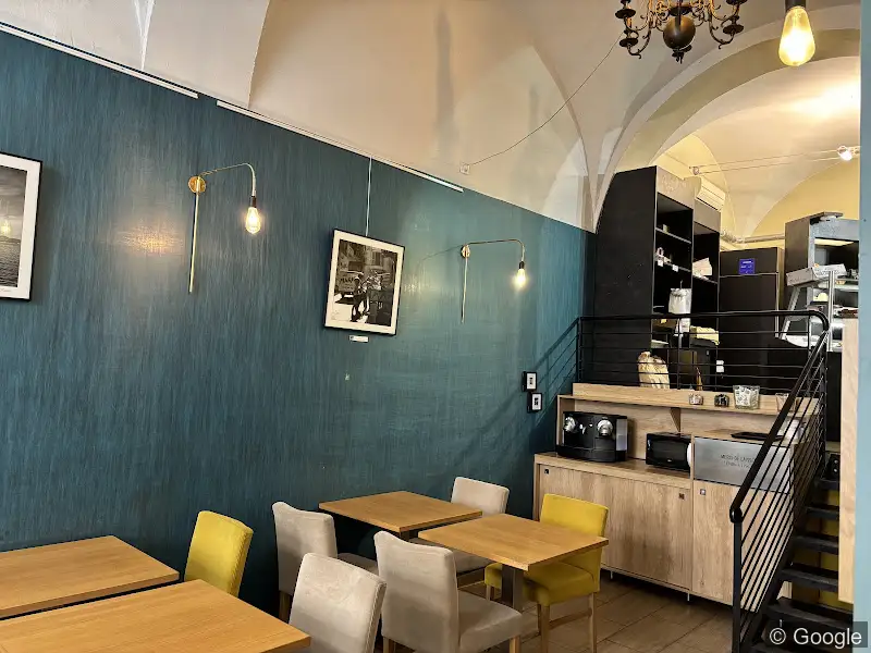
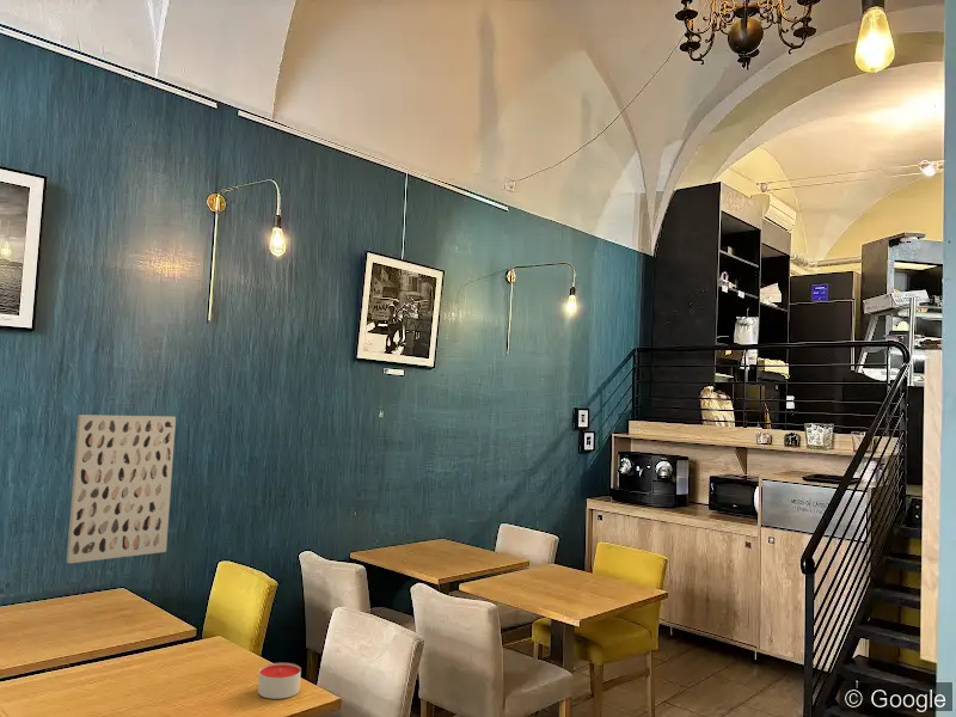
+ candle [257,662,302,700]
+ wall art [66,413,177,564]
